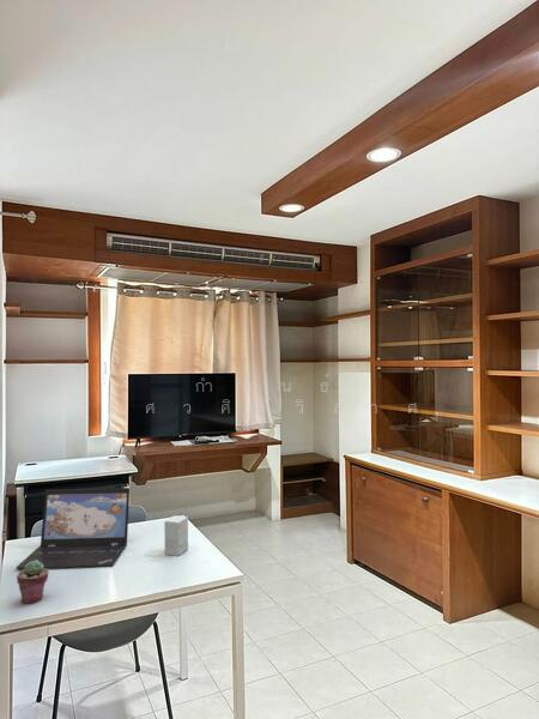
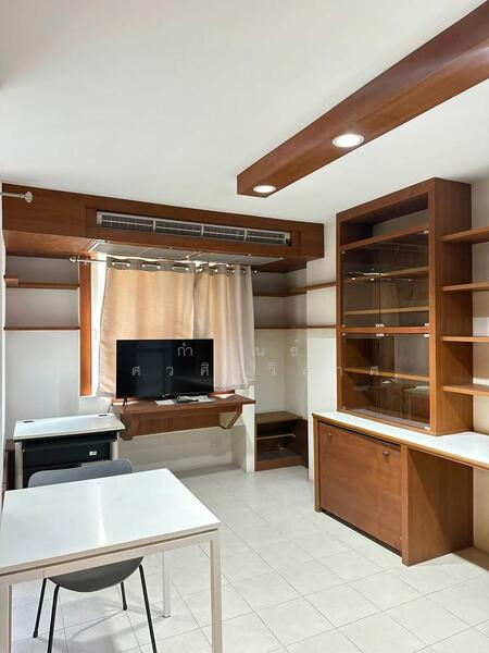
- laptop [14,487,131,570]
- potted succulent [16,560,49,605]
- small box [163,514,189,557]
